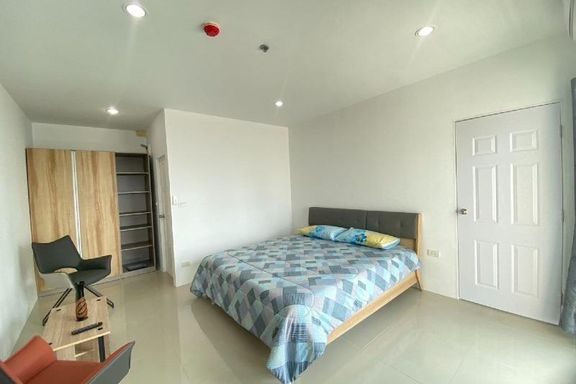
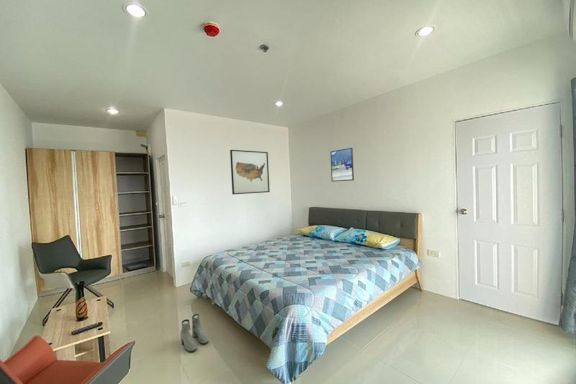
+ wall art [229,149,271,195]
+ boots [179,313,209,352]
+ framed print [329,147,355,182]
